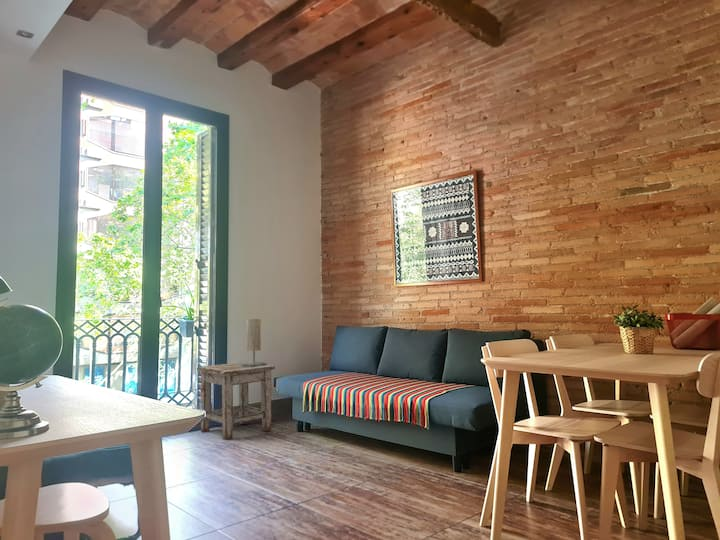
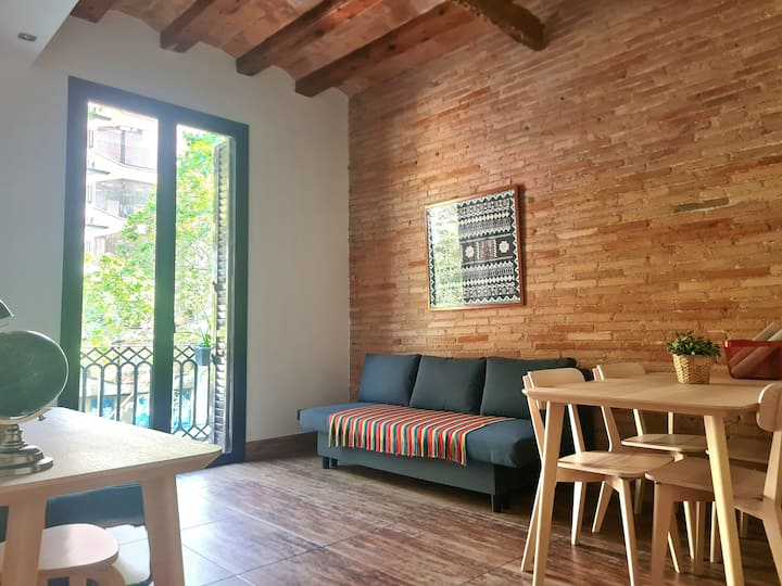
- stool [196,361,276,441]
- table lamp [241,318,268,367]
